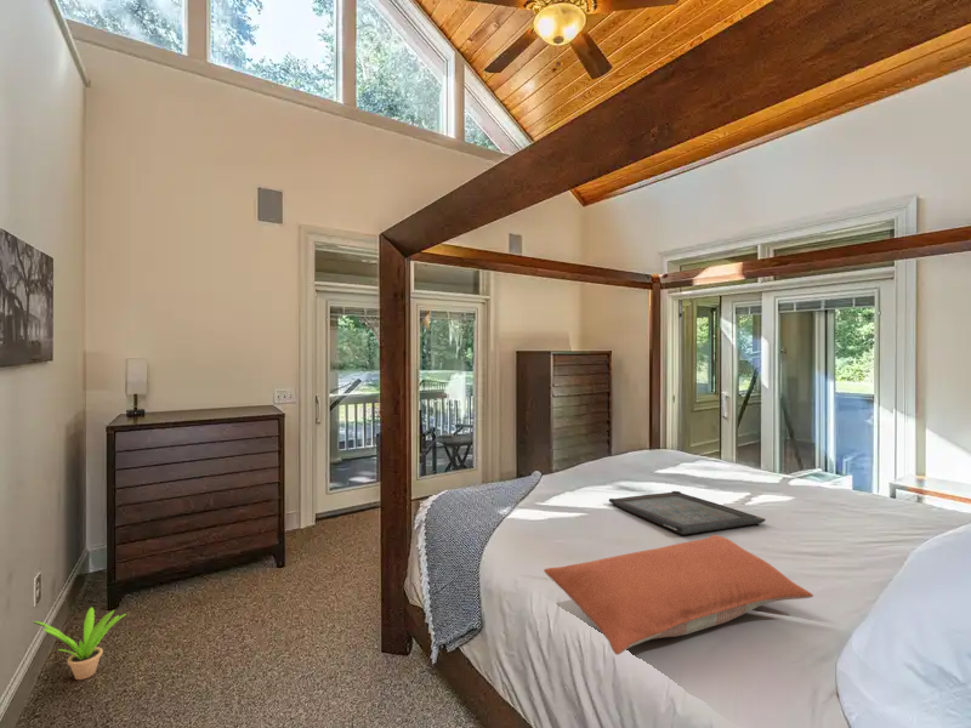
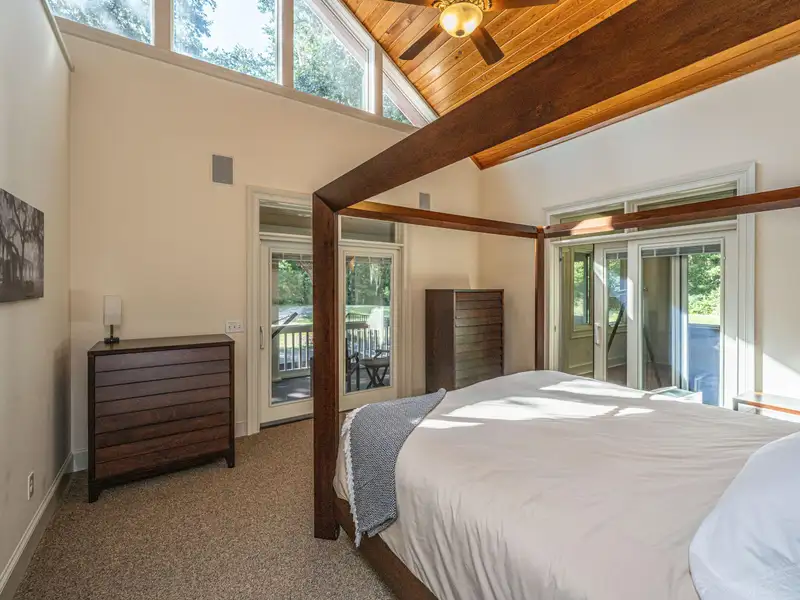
- serving tray [608,490,767,536]
- pillow [543,534,814,656]
- potted plant [32,607,127,681]
